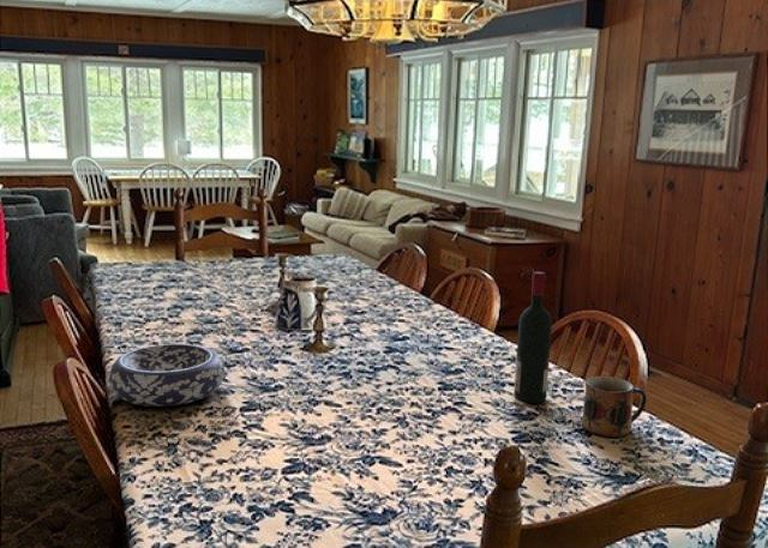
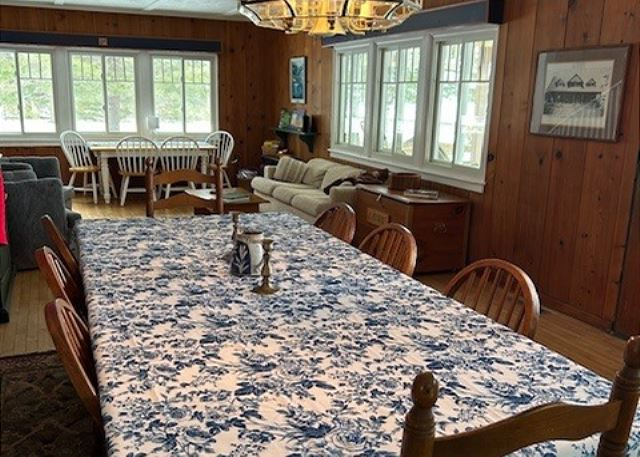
- mug [581,375,648,439]
- decorative bowl [108,343,226,408]
- alcohol [512,271,553,404]
